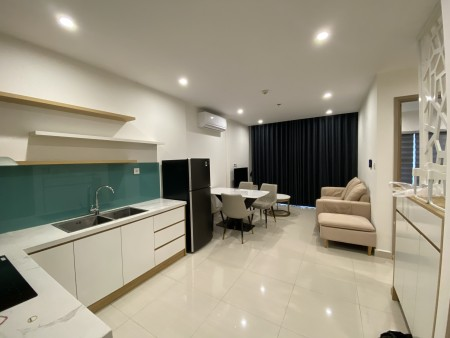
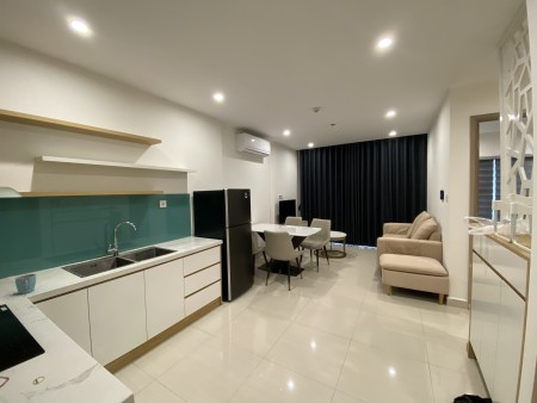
+ mug [14,273,37,294]
